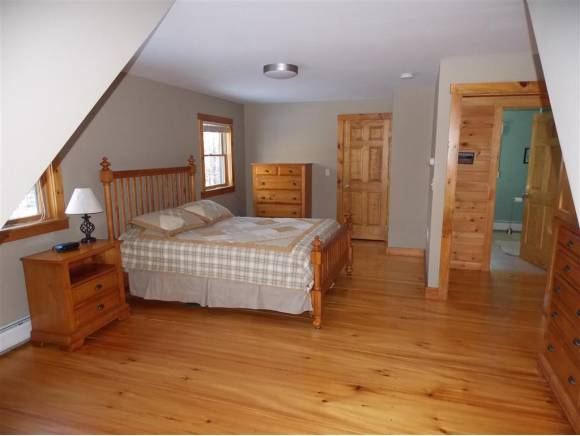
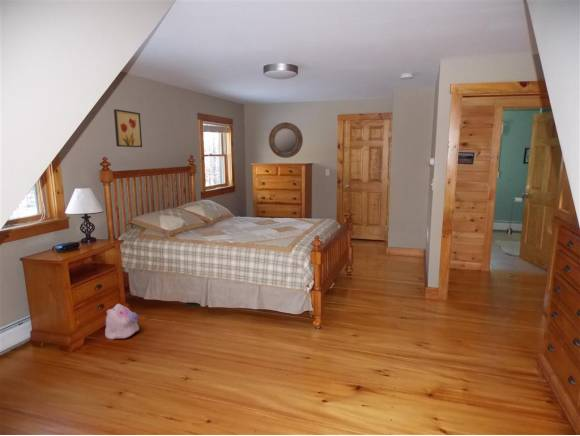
+ home mirror [268,121,304,159]
+ plush toy [104,303,140,340]
+ wall art [113,108,143,148]
